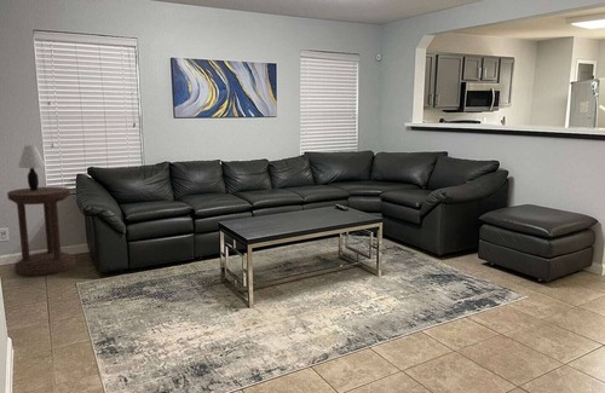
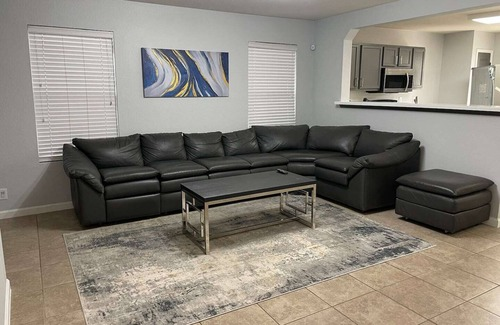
- side table [6,186,76,277]
- table lamp [17,144,46,191]
